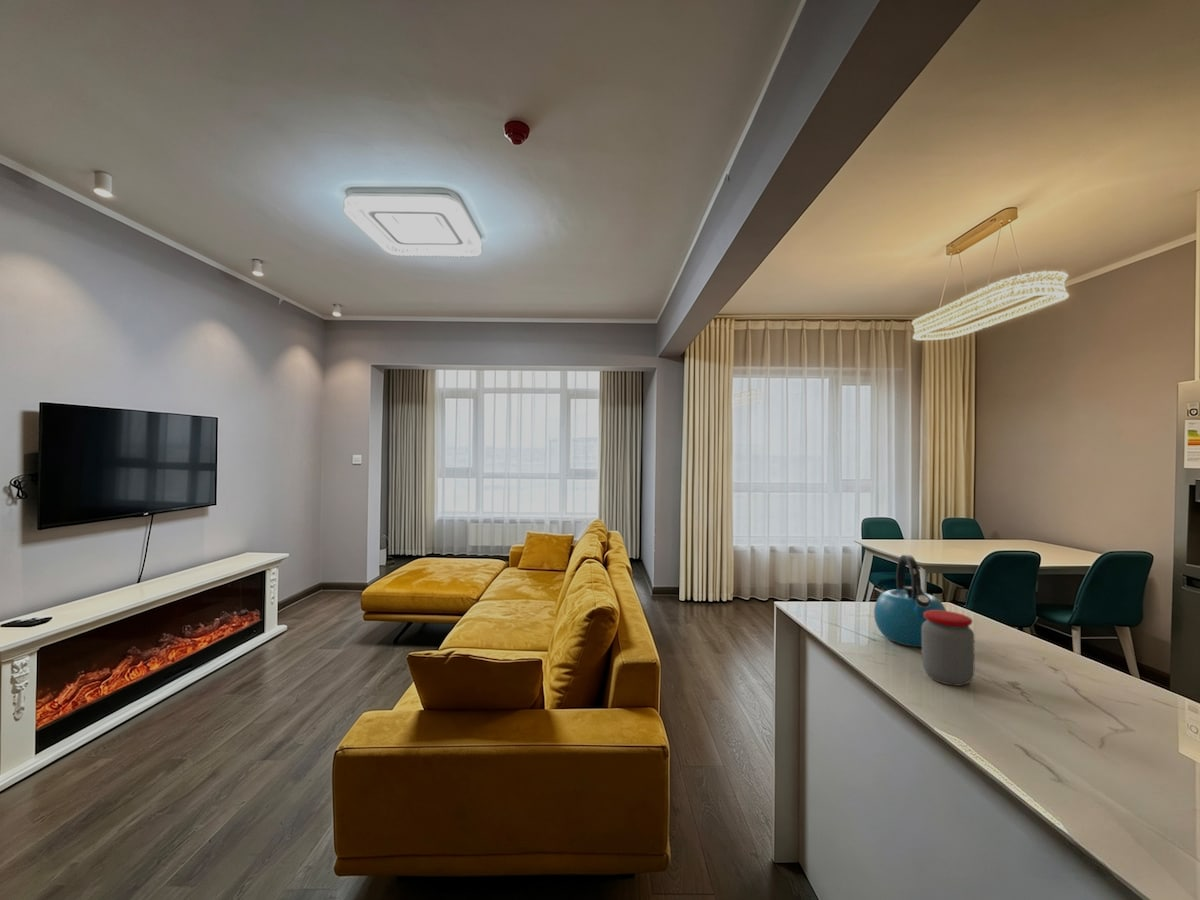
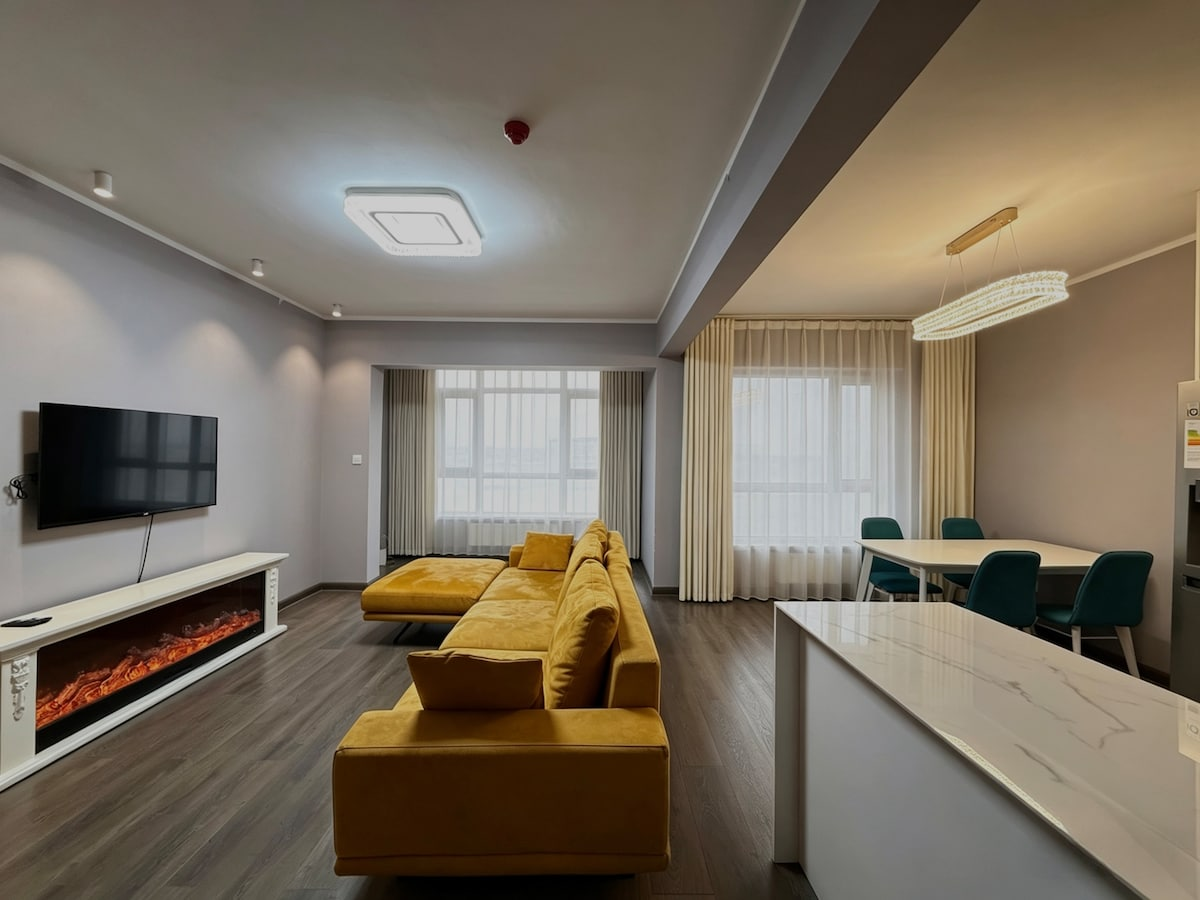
- jar [921,610,975,687]
- kettle [873,554,947,648]
